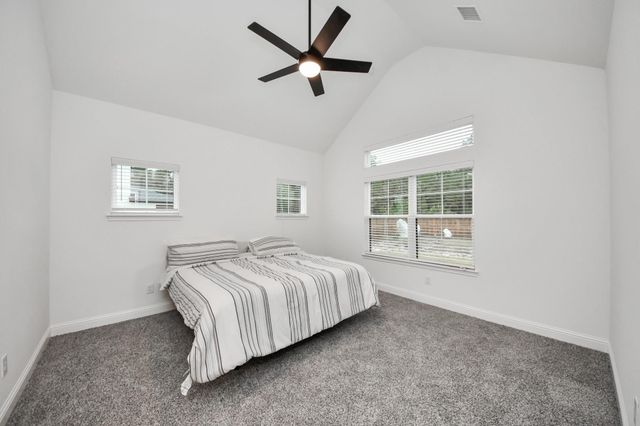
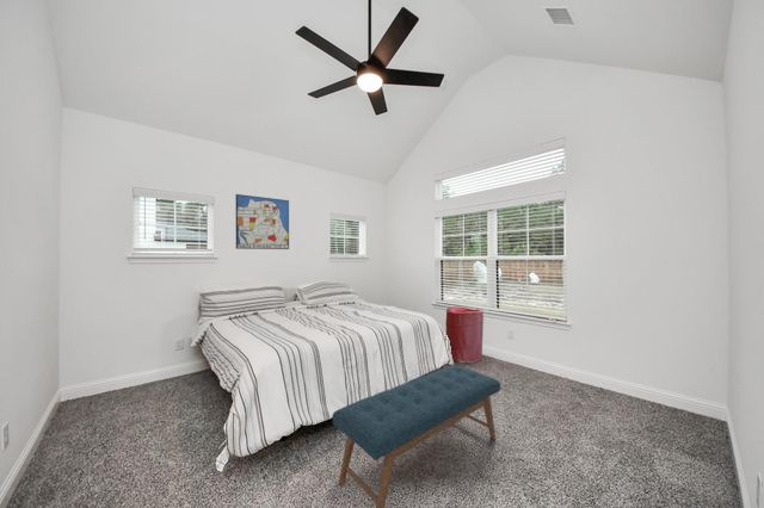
+ bench [332,364,501,508]
+ laundry hamper [444,305,485,364]
+ wall art [235,193,290,250]
